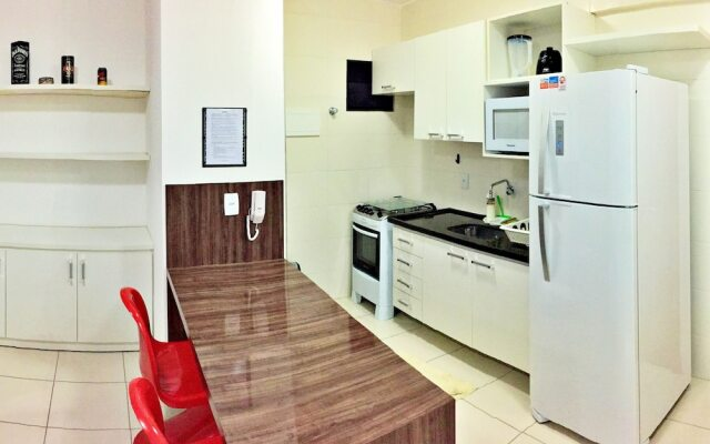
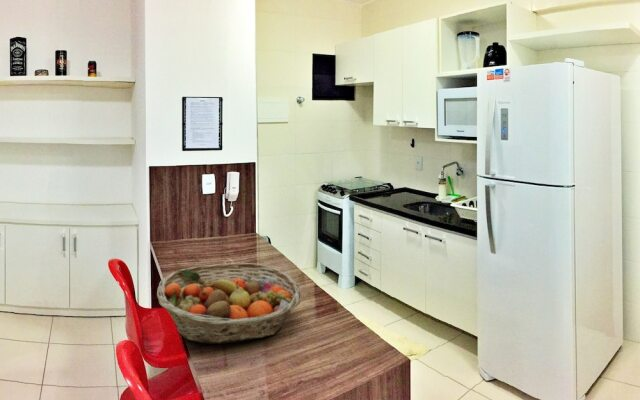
+ fruit basket [156,262,302,345]
